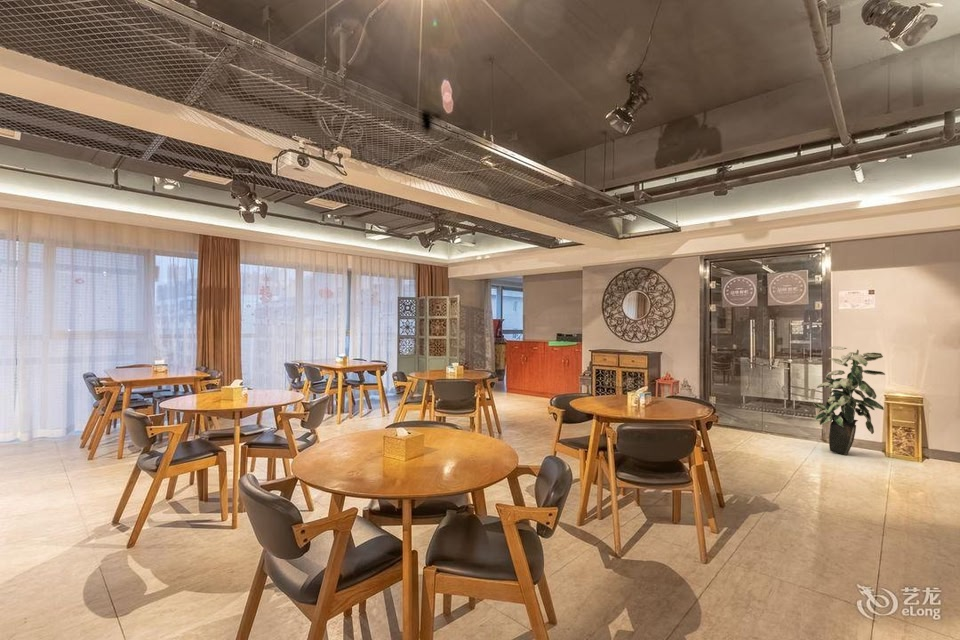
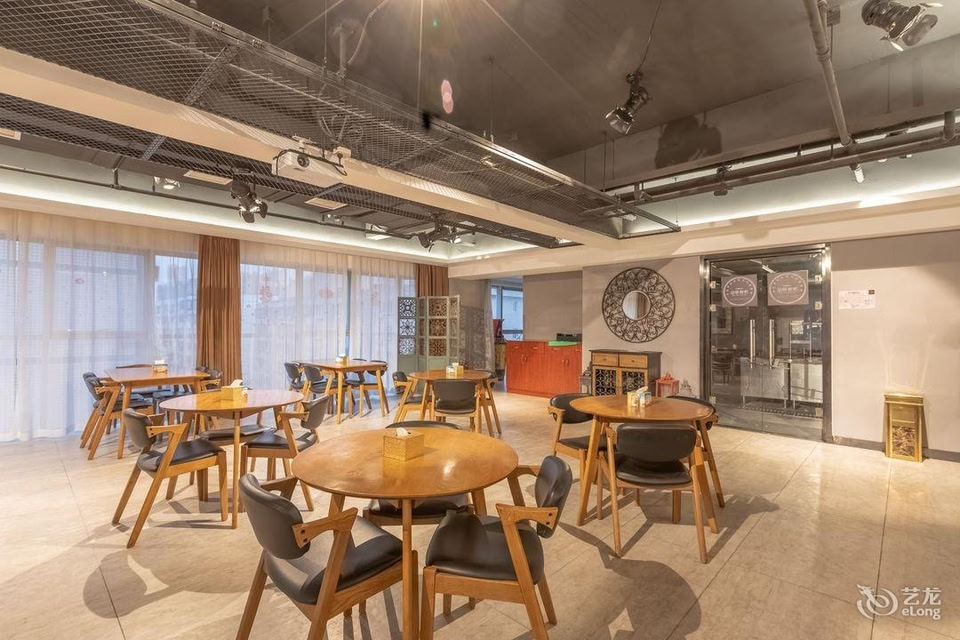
- indoor plant [812,345,886,456]
